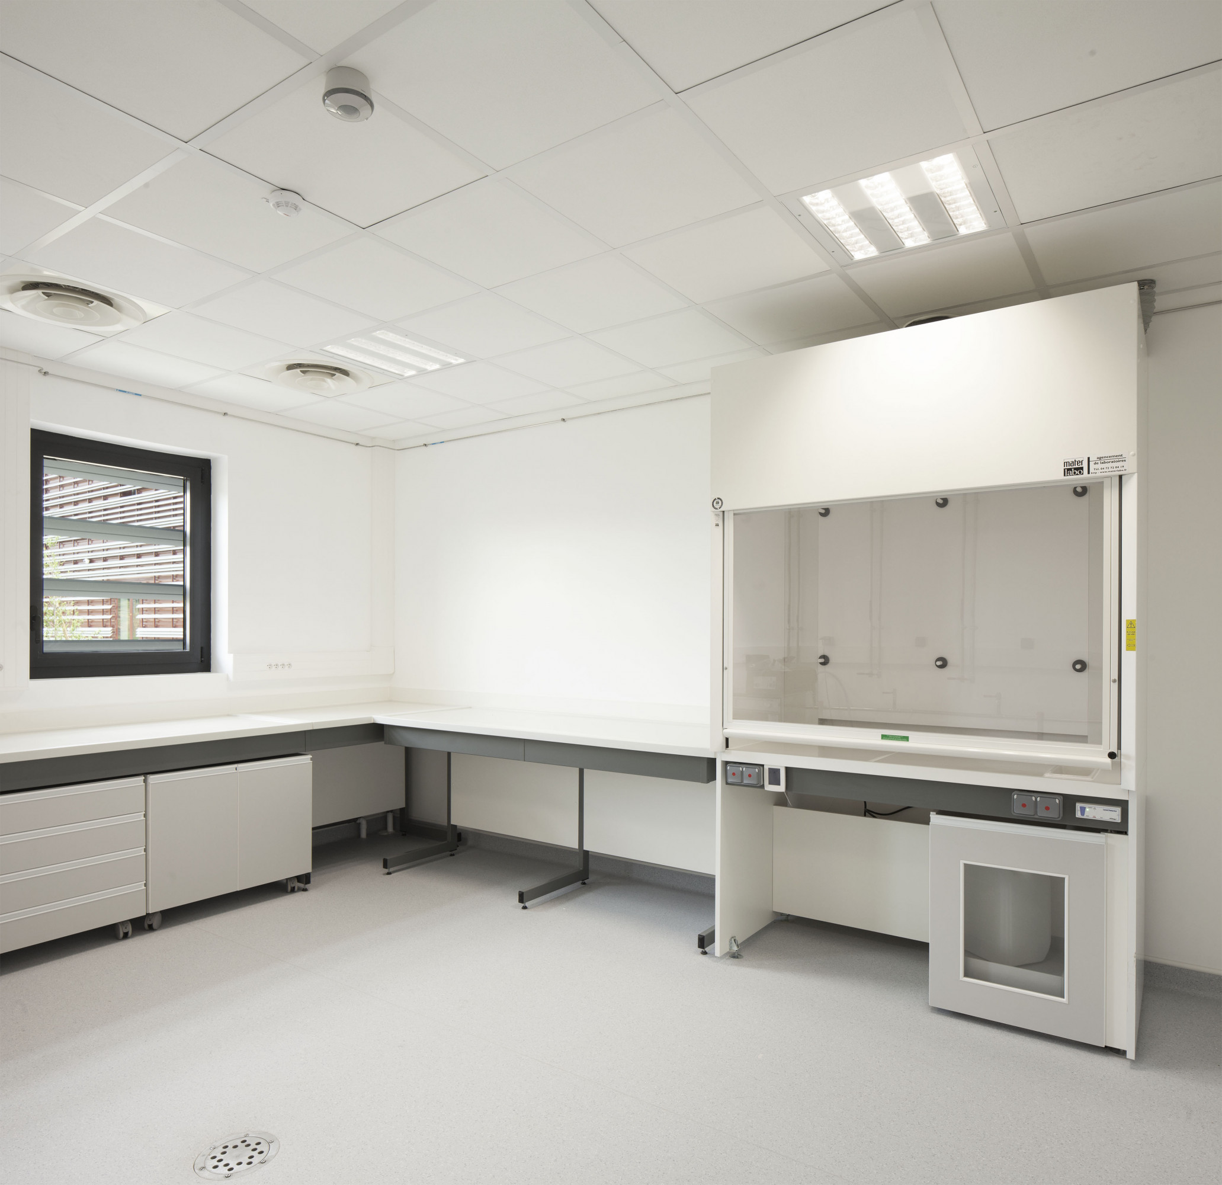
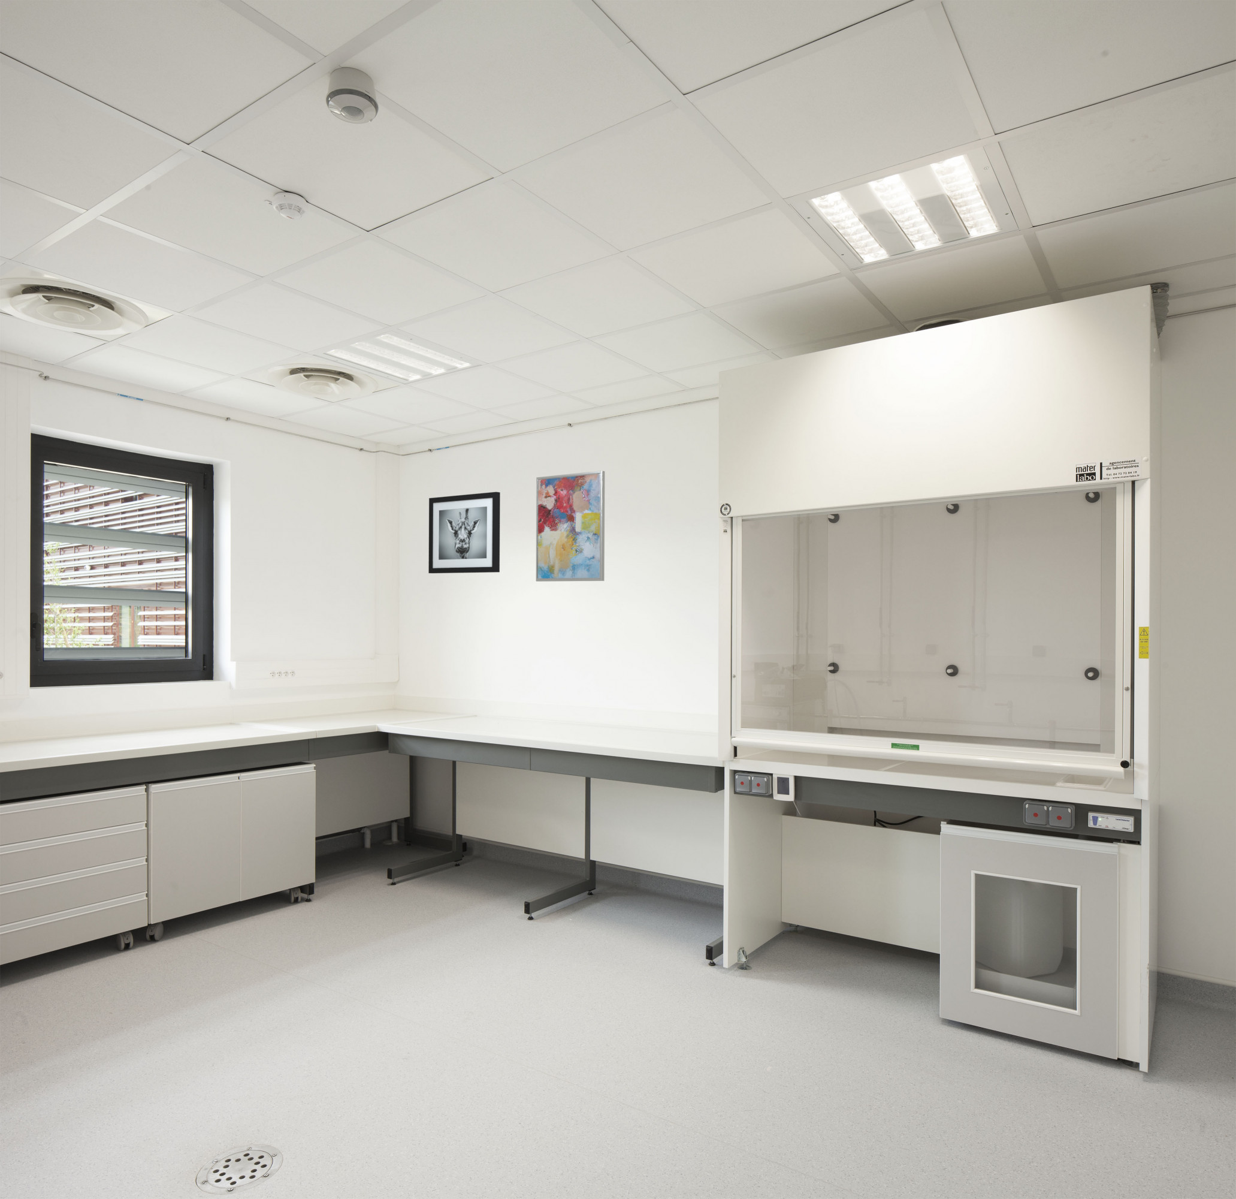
+ wall art [535,470,605,582]
+ wall art [428,491,501,574]
